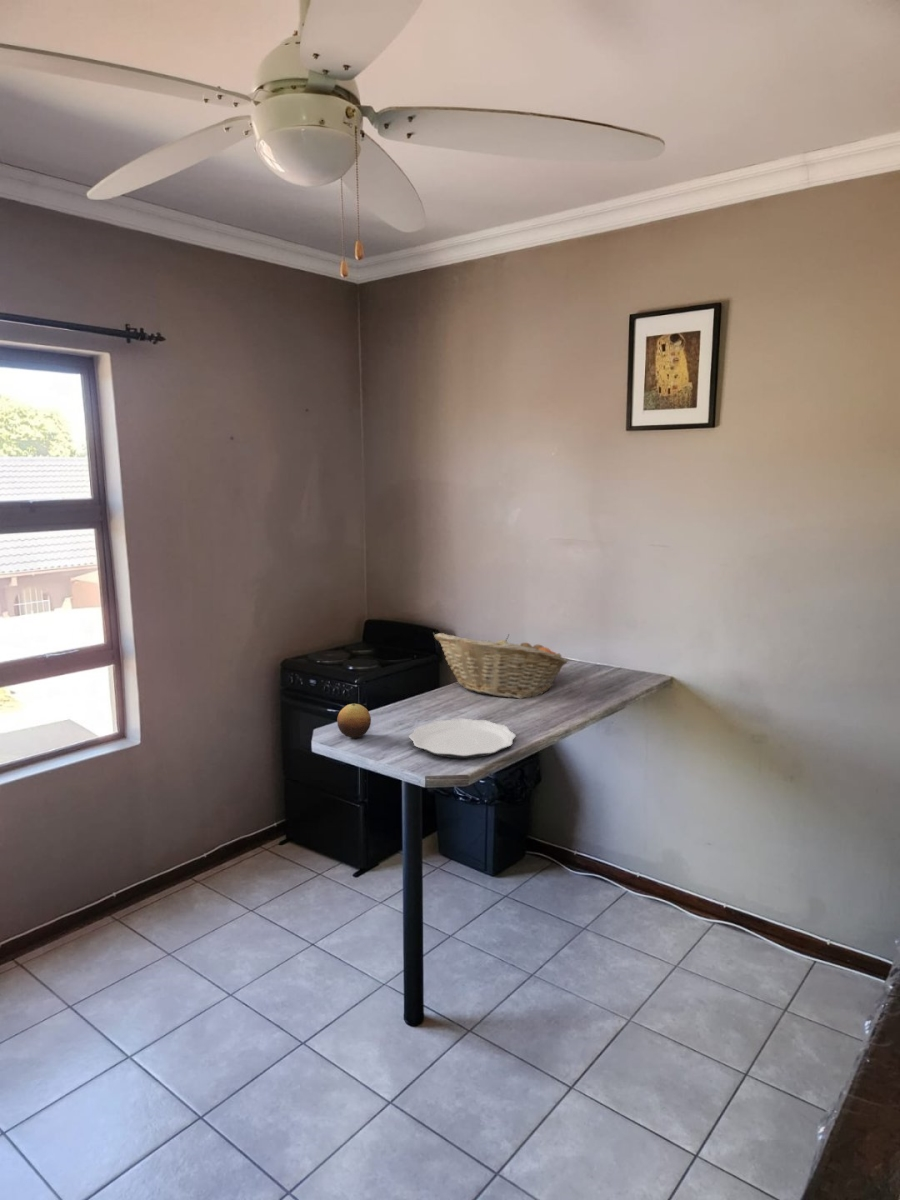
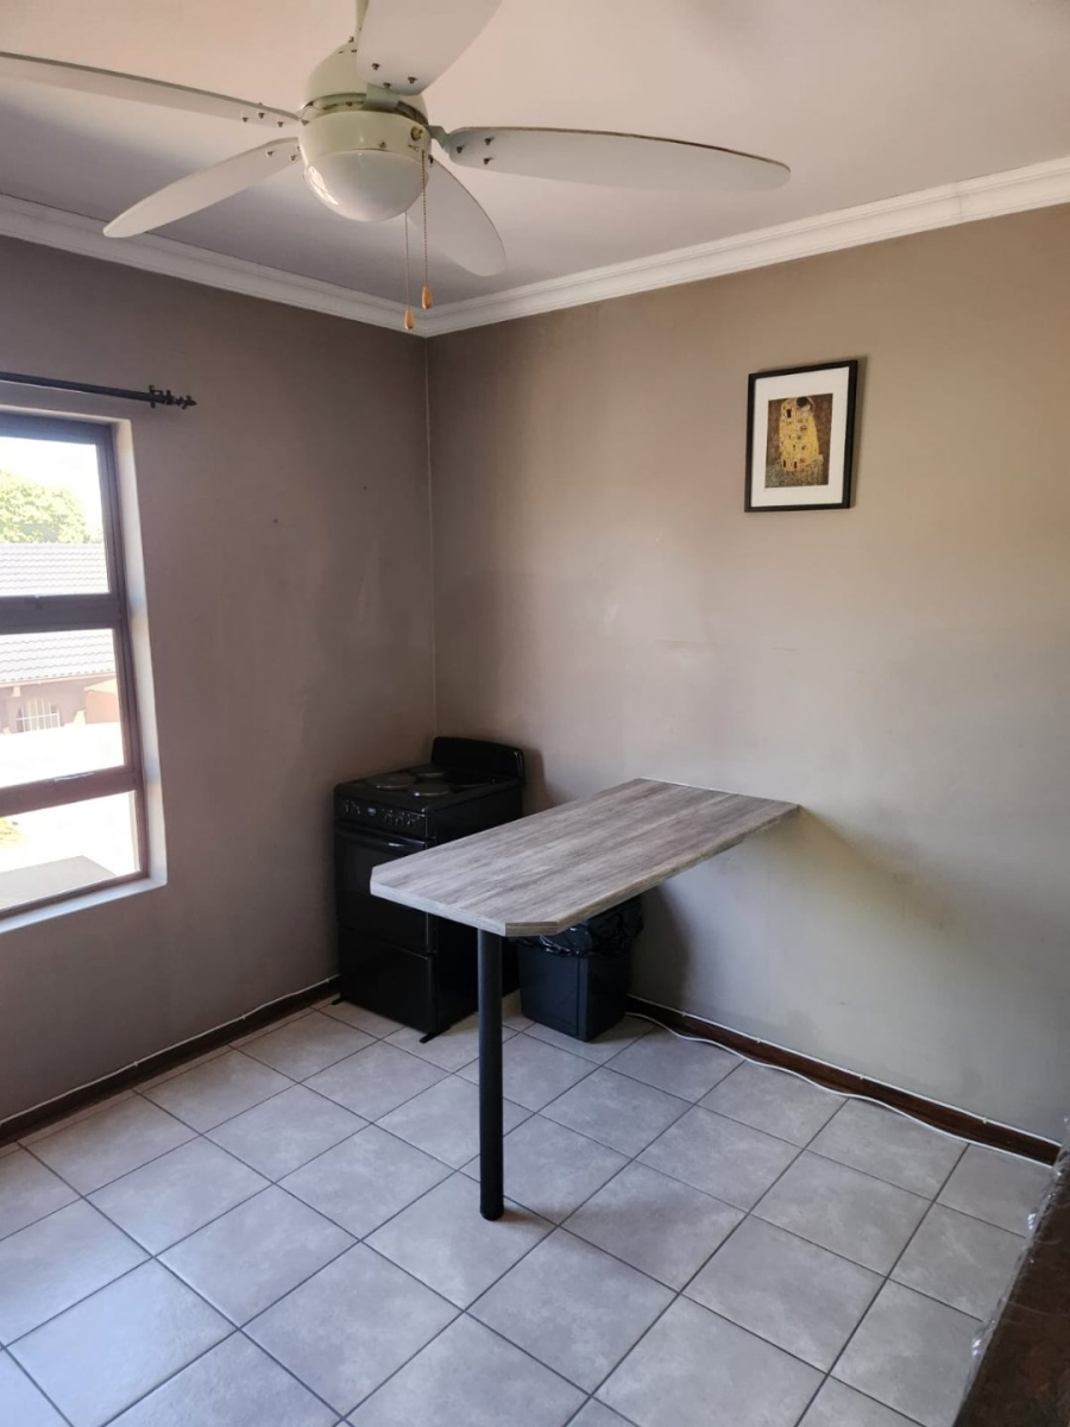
- fruit [336,703,372,739]
- fruit basket [433,632,569,700]
- plate [408,718,517,759]
